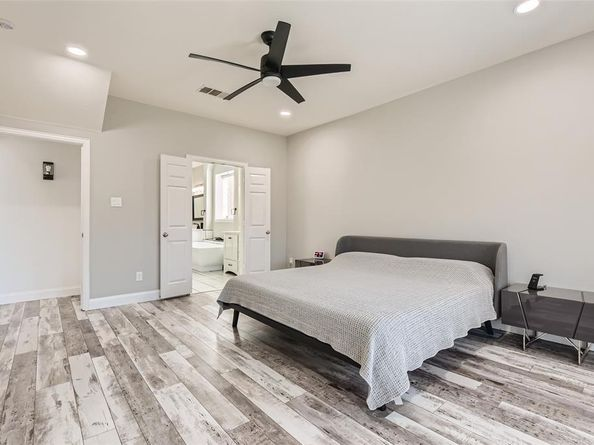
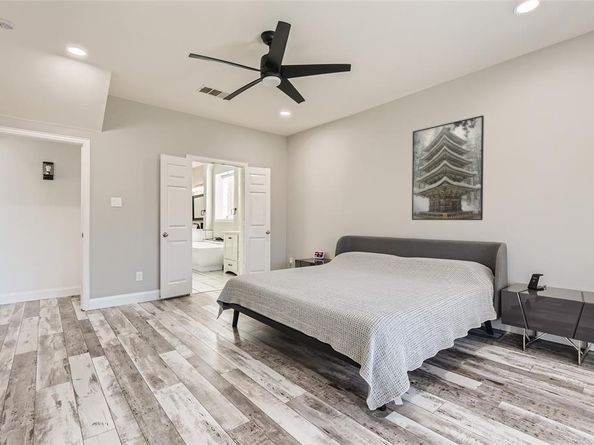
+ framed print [411,114,485,221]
